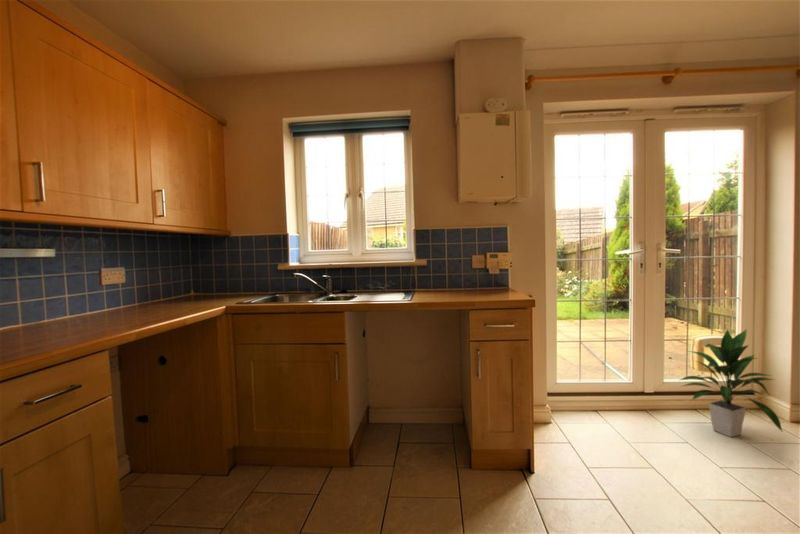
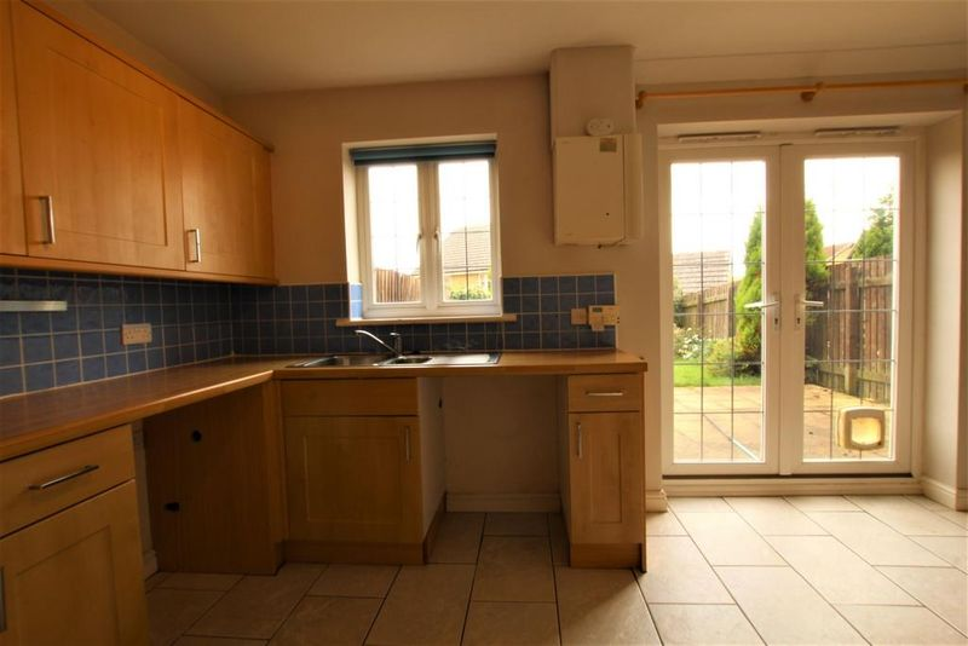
- indoor plant [679,328,783,438]
